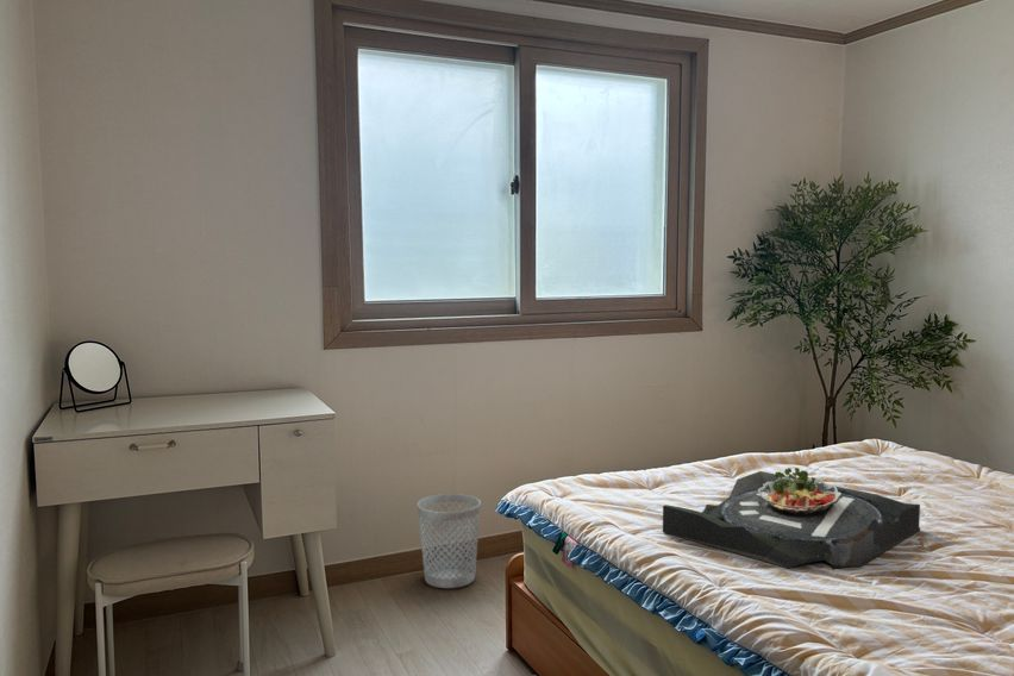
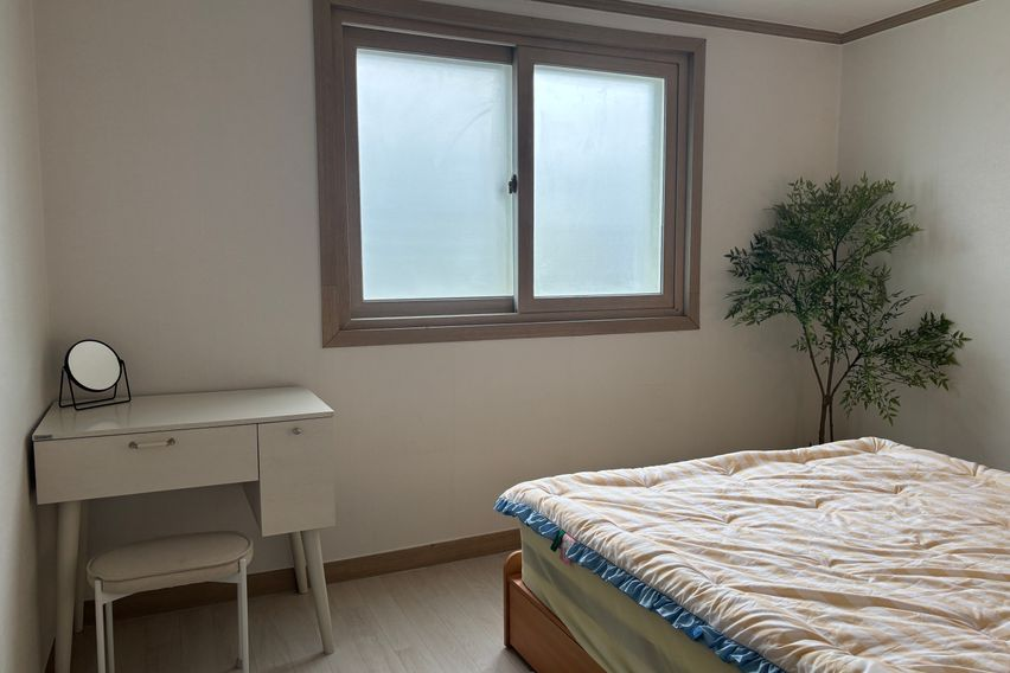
- serving tray [662,467,921,569]
- wastebasket [417,493,482,589]
